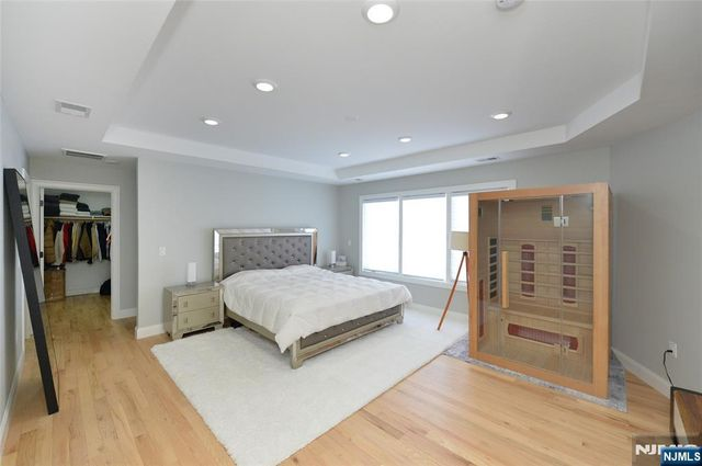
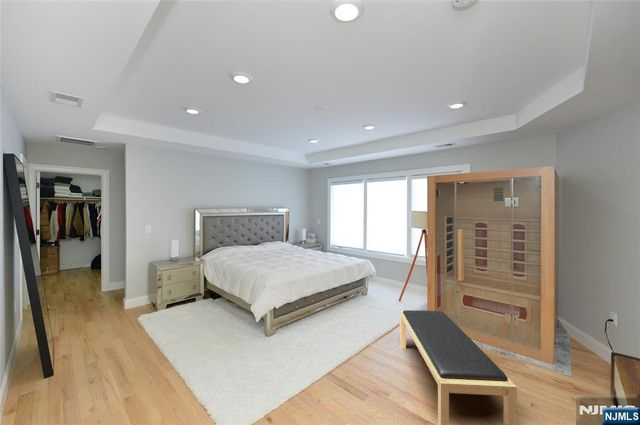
+ bench [399,309,518,425]
